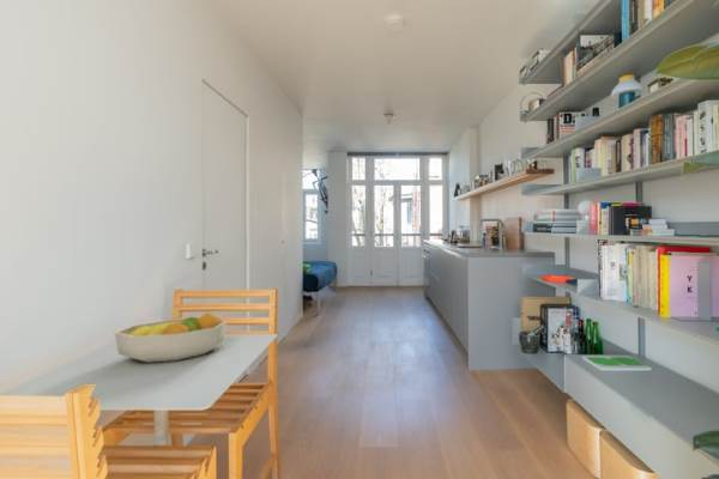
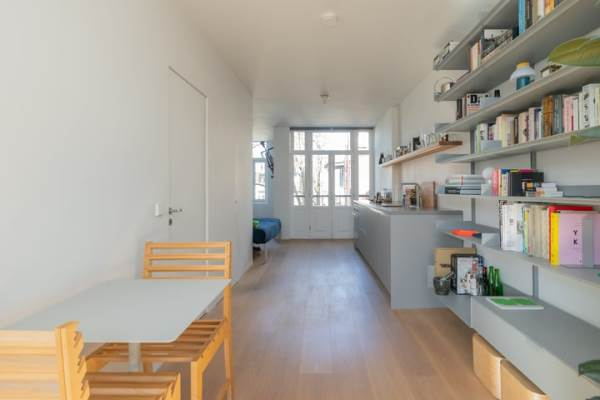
- fruit bowl [114,310,228,364]
